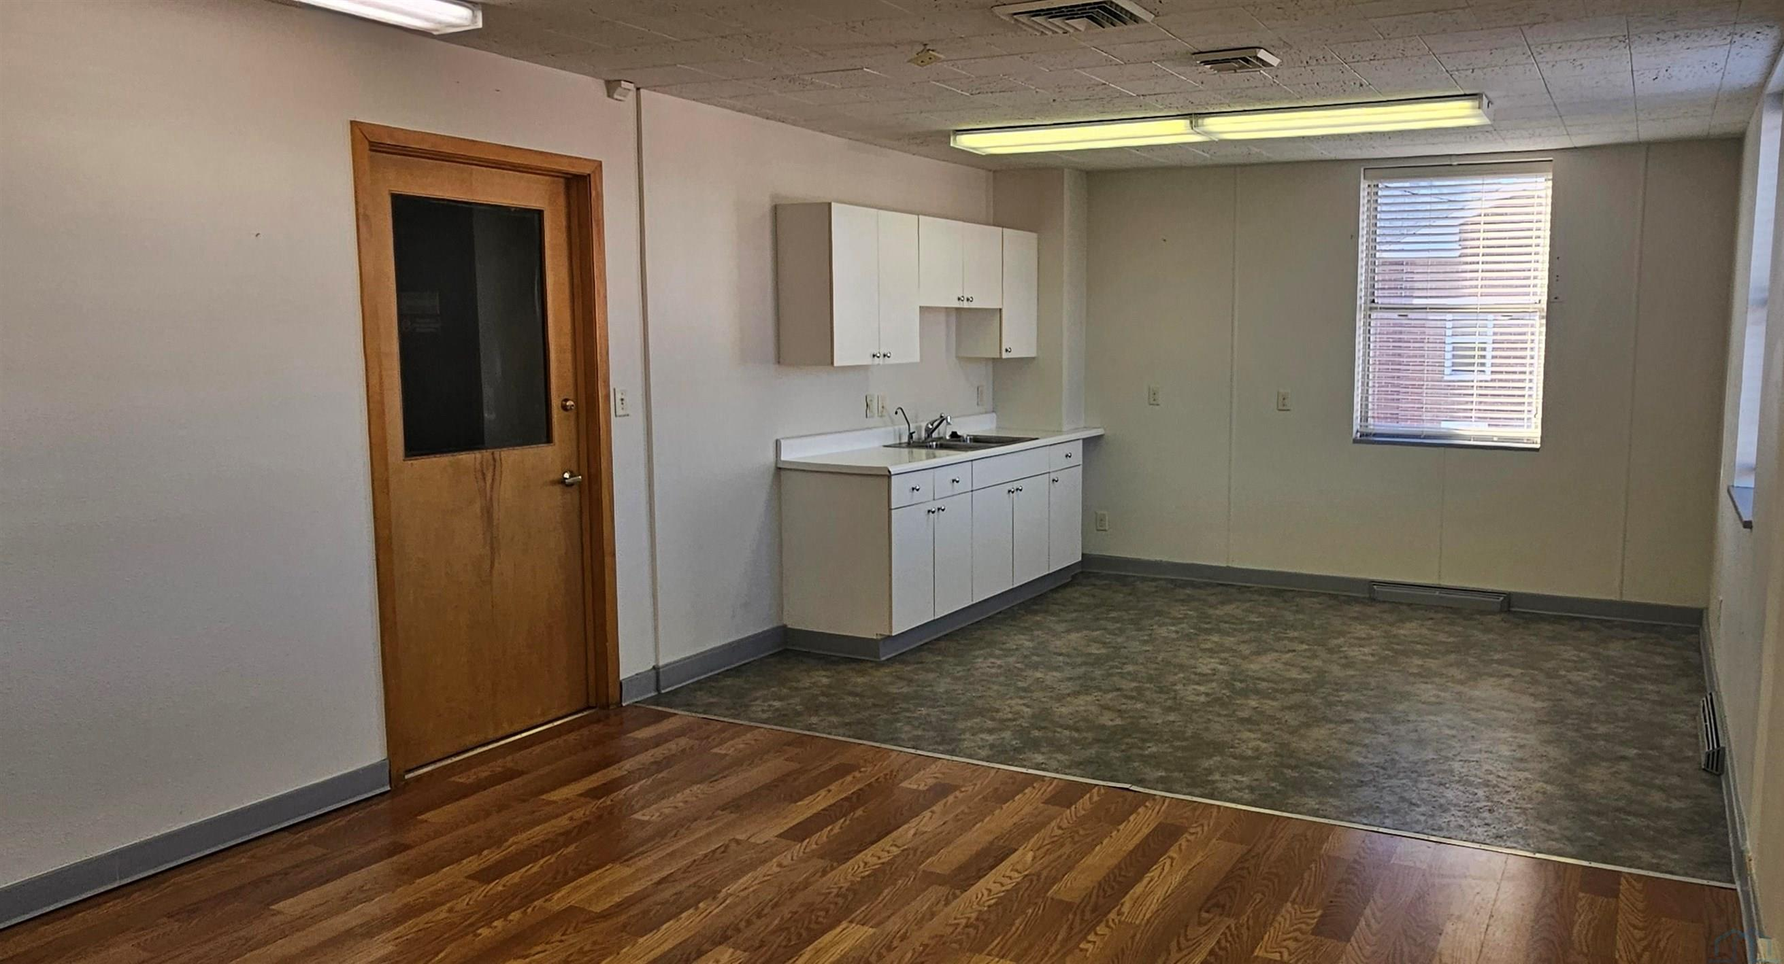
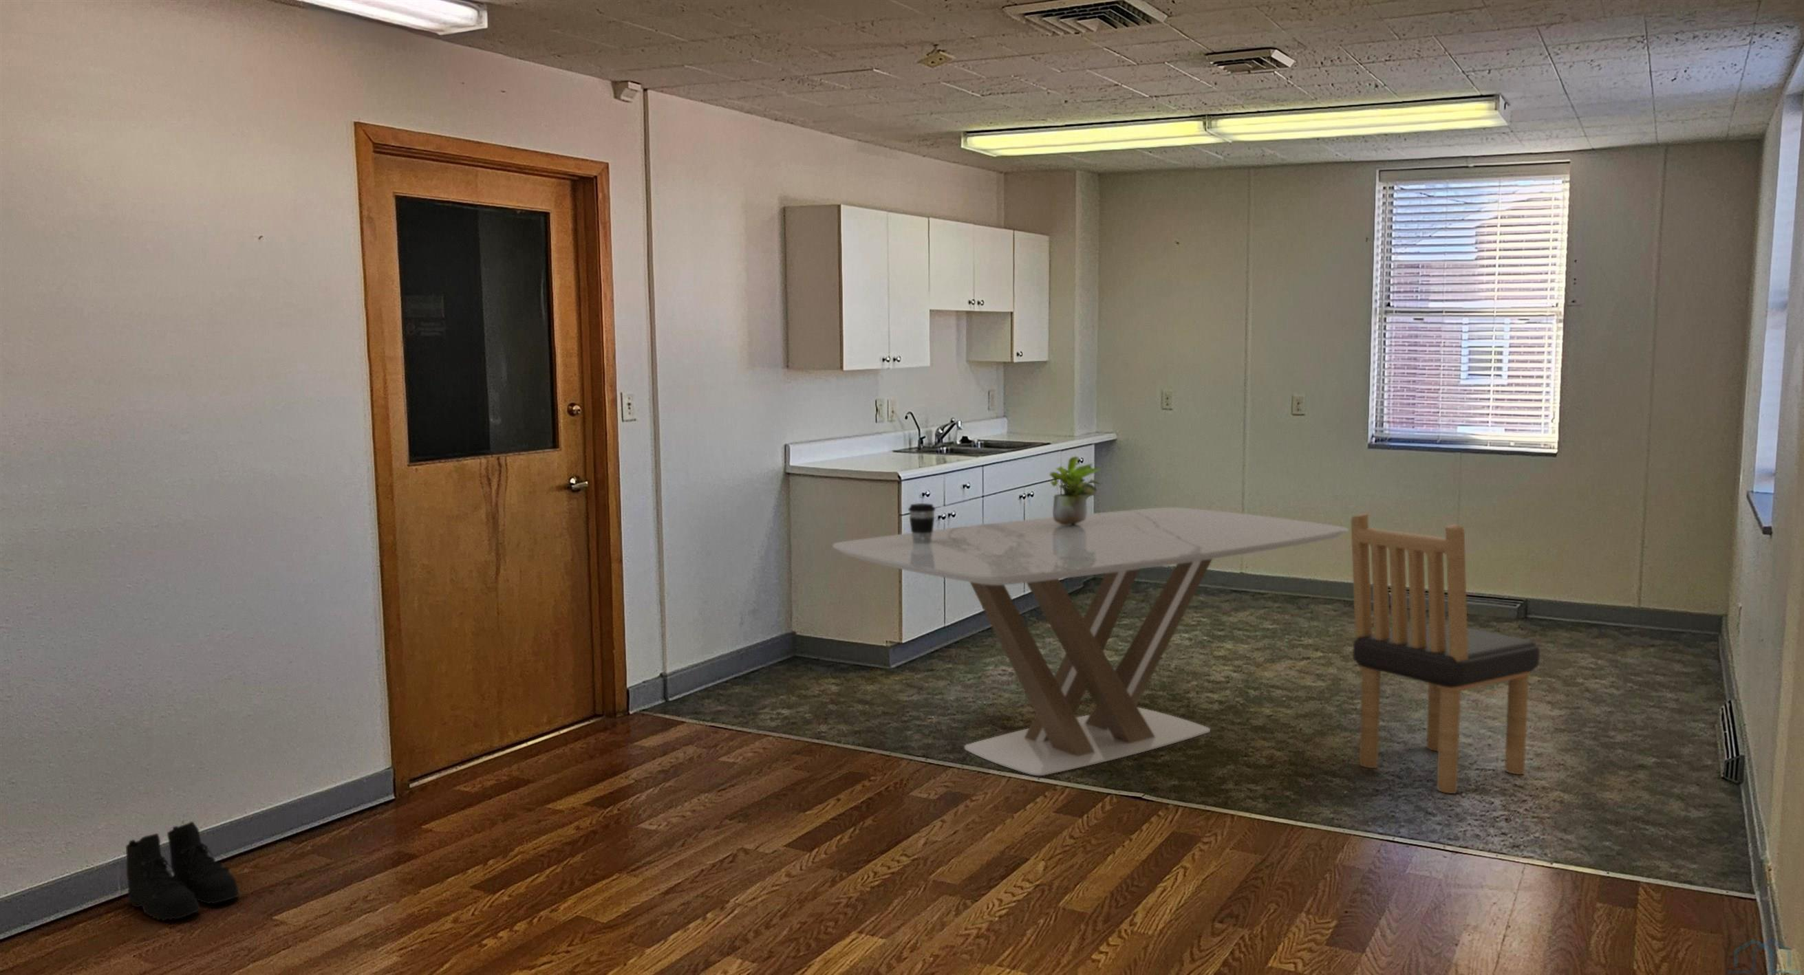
+ dining table [832,507,1349,777]
+ coffee cup [908,503,936,544]
+ boots [125,821,239,921]
+ potted plant [1049,456,1103,525]
+ dining chair [1350,513,1541,794]
